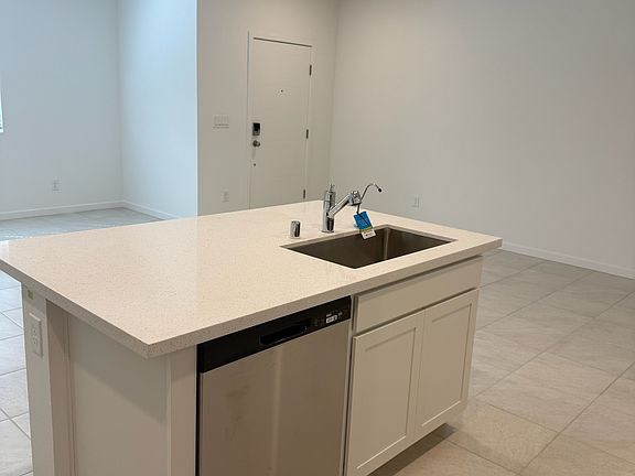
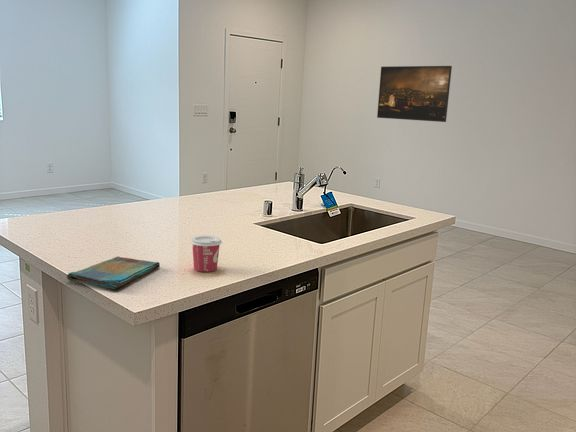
+ cup [189,234,223,273]
+ dish towel [66,255,161,290]
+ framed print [376,65,453,123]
